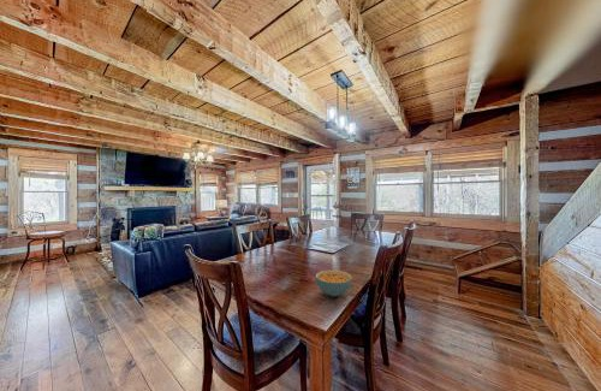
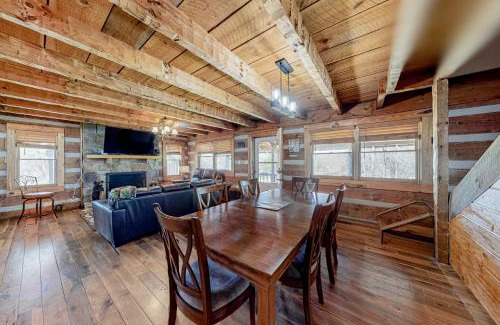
- cereal bowl [315,268,353,297]
